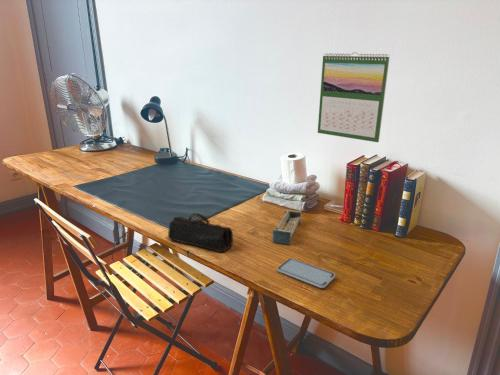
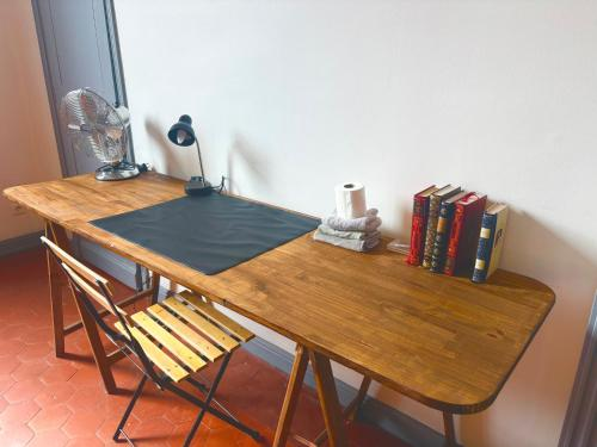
- pencil case [167,212,234,253]
- calendar [317,51,390,143]
- smartphone [277,257,336,289]
- shelf [272,208,302,246]
